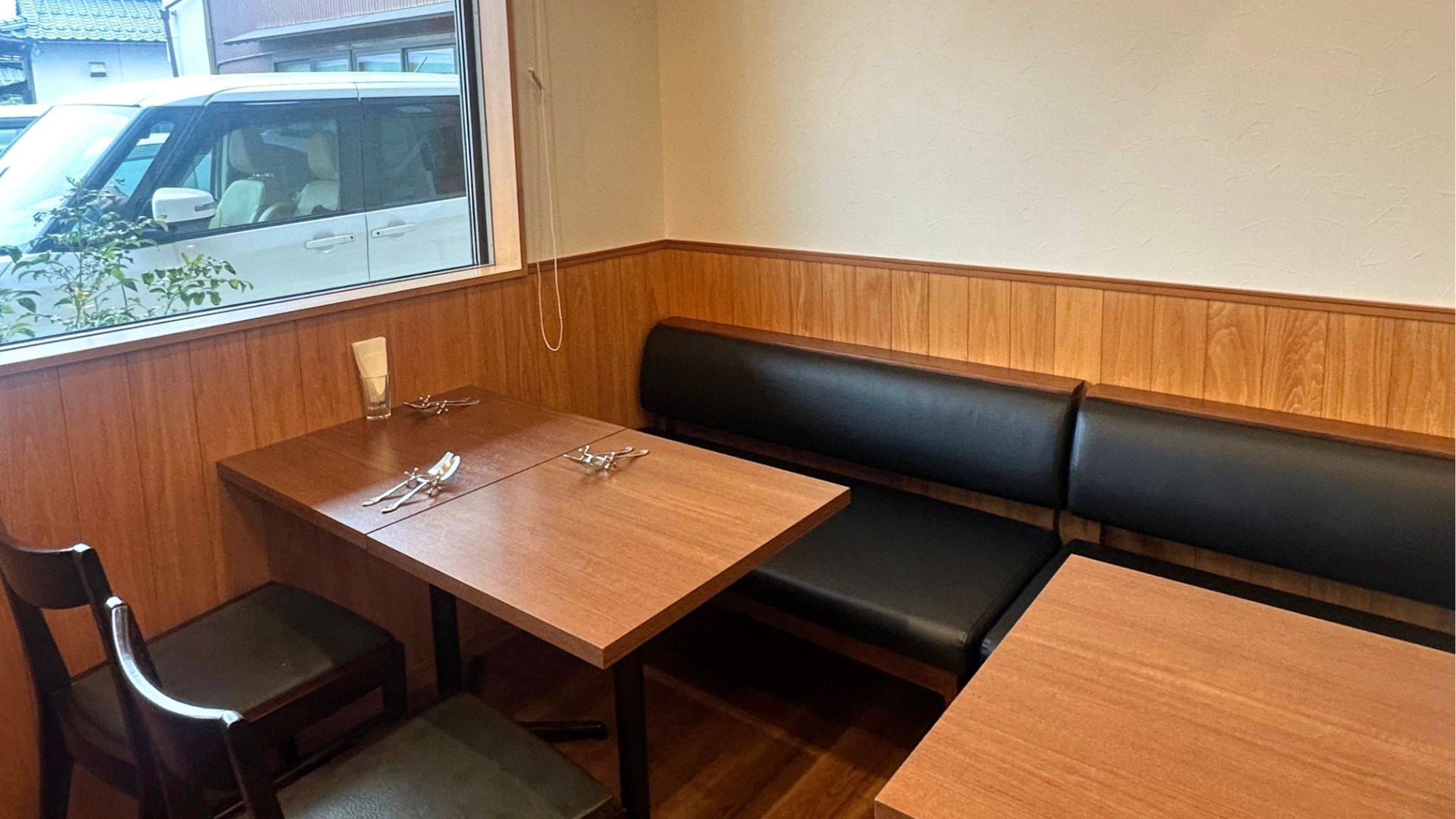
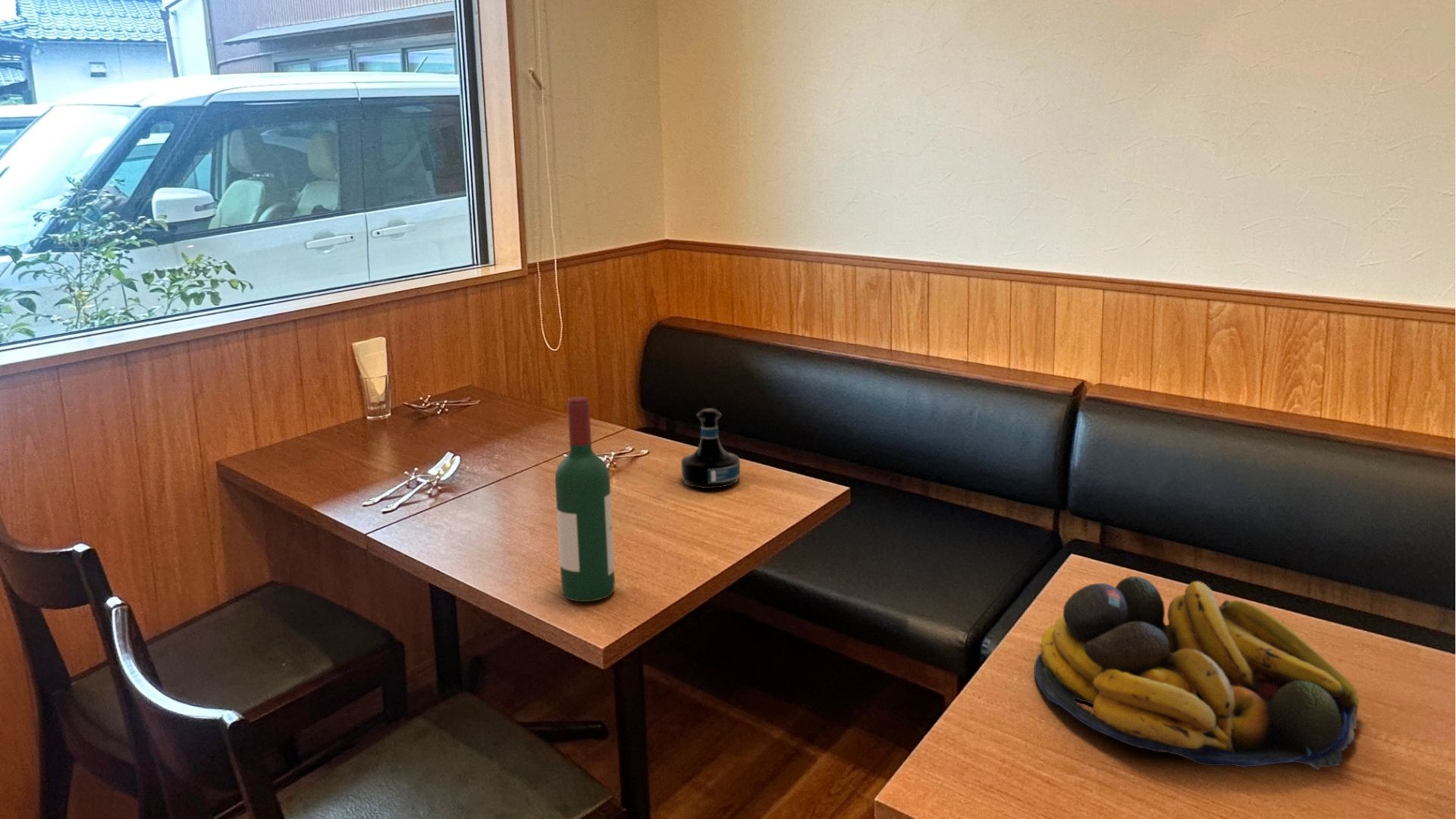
+ wine bottle [554,396,616,602]
+ fruit bowl [1034,576,1360,770]
+ tequila bottle [680,407,741,489]
